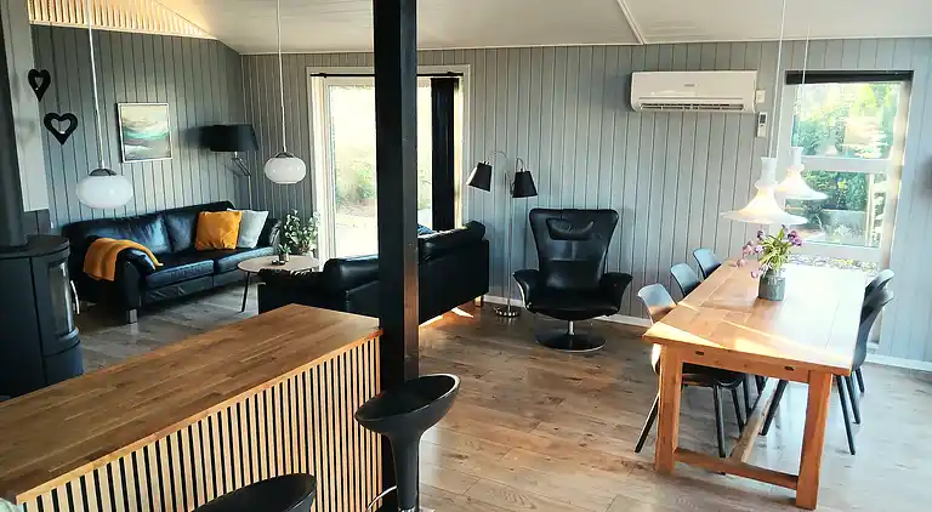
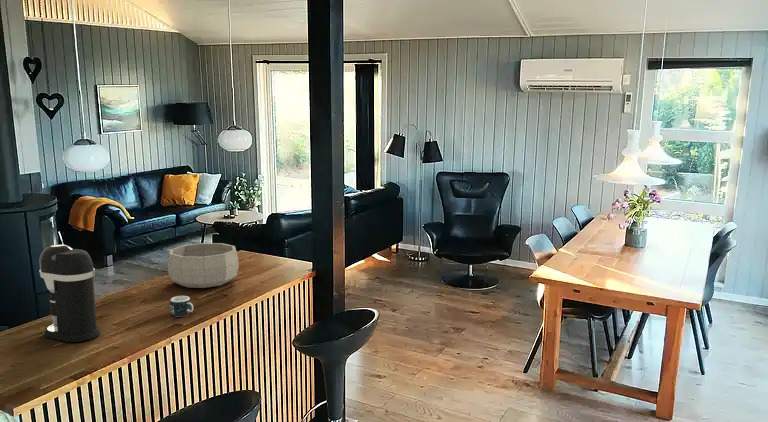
+ mug [168,295,194,318]
+ decorative bowl [167,242,240,289]
+ coffee maker [38,243,101,343]
